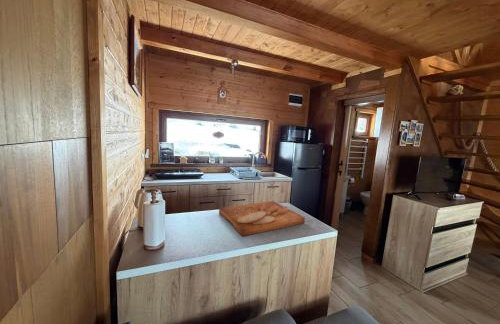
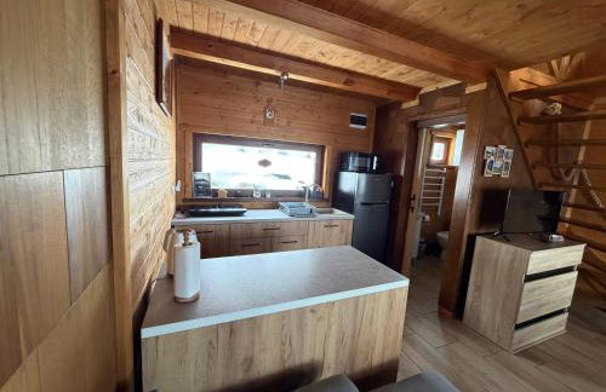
- cutting board [218,200,306,237]
